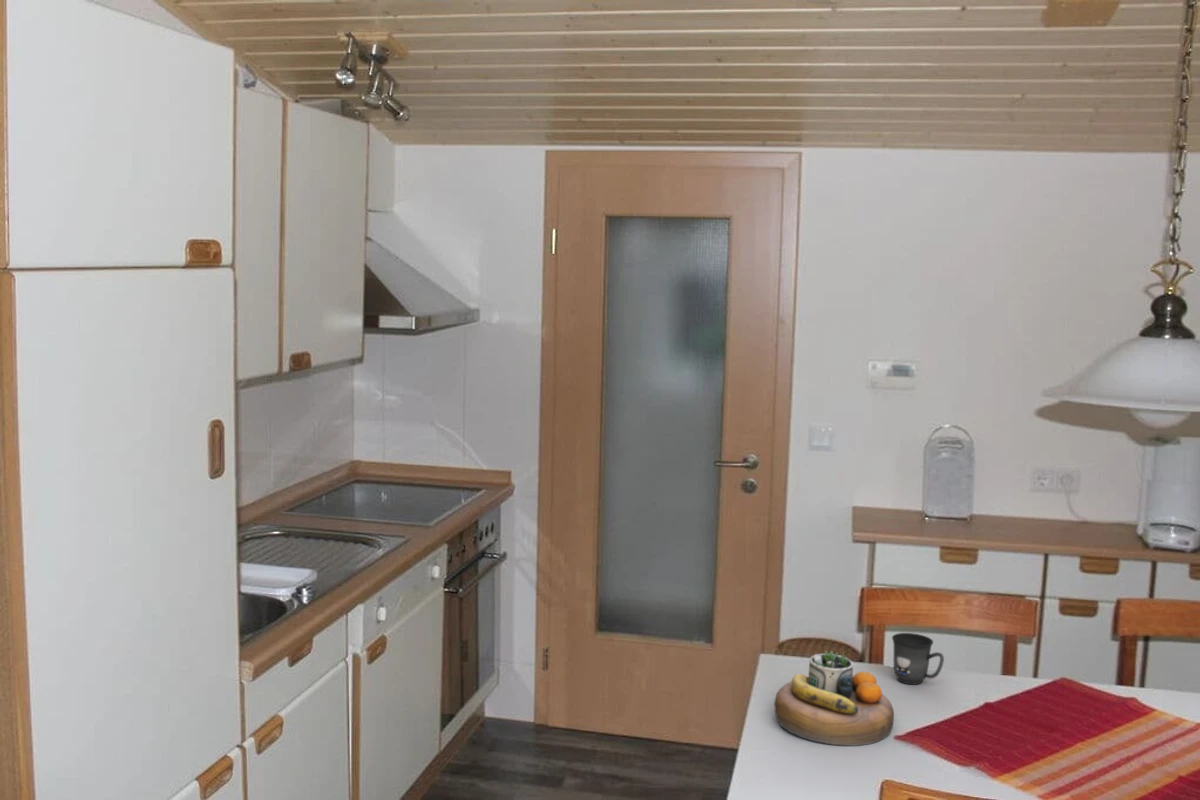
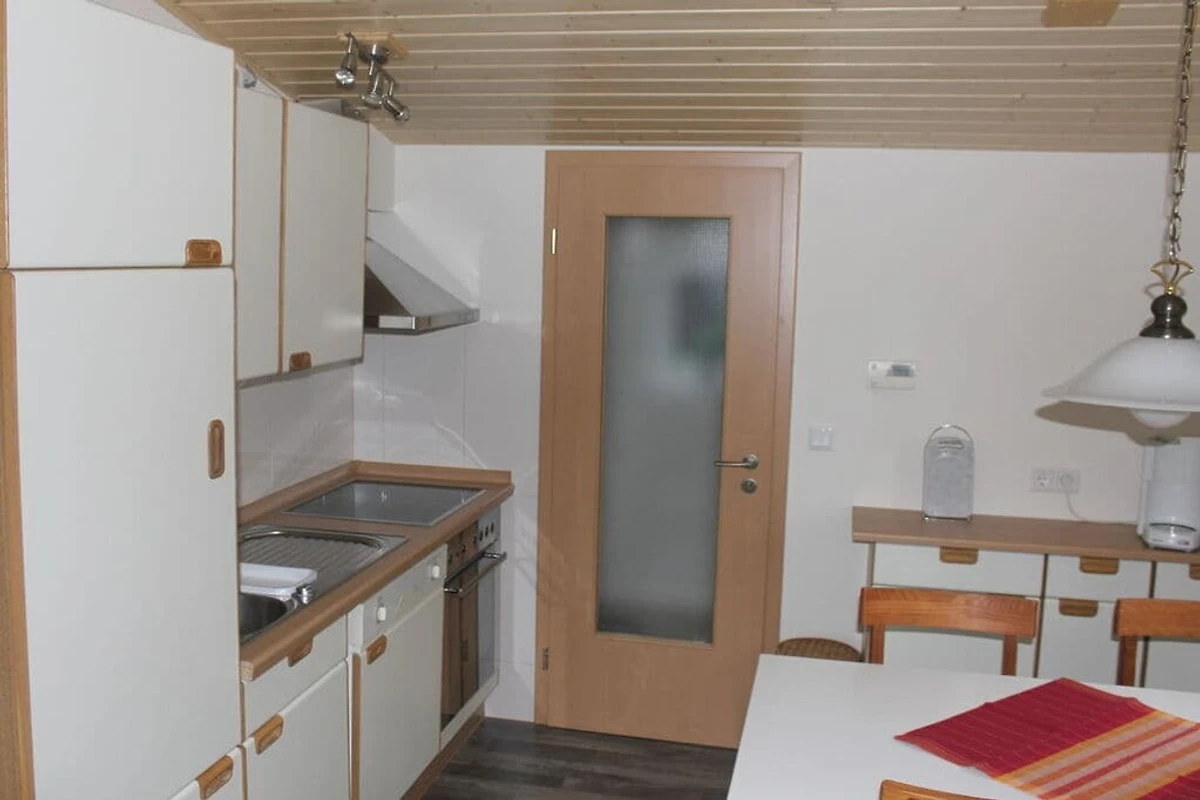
- decorative bowl [773,649,895,747]
- mug [891,632,945,685]
